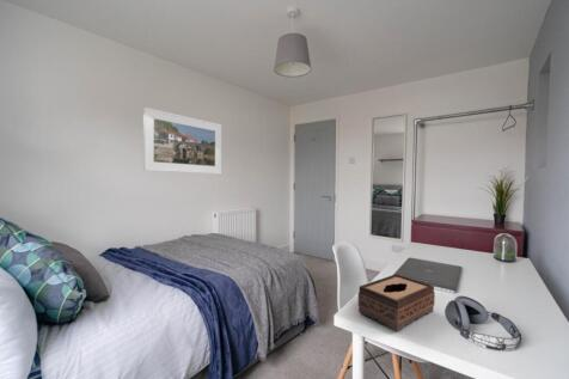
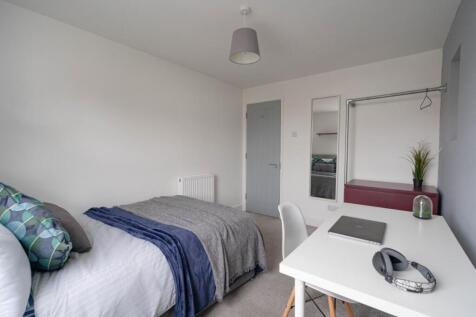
- tissue box [357,273,436,332]
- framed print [142,106,222,176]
